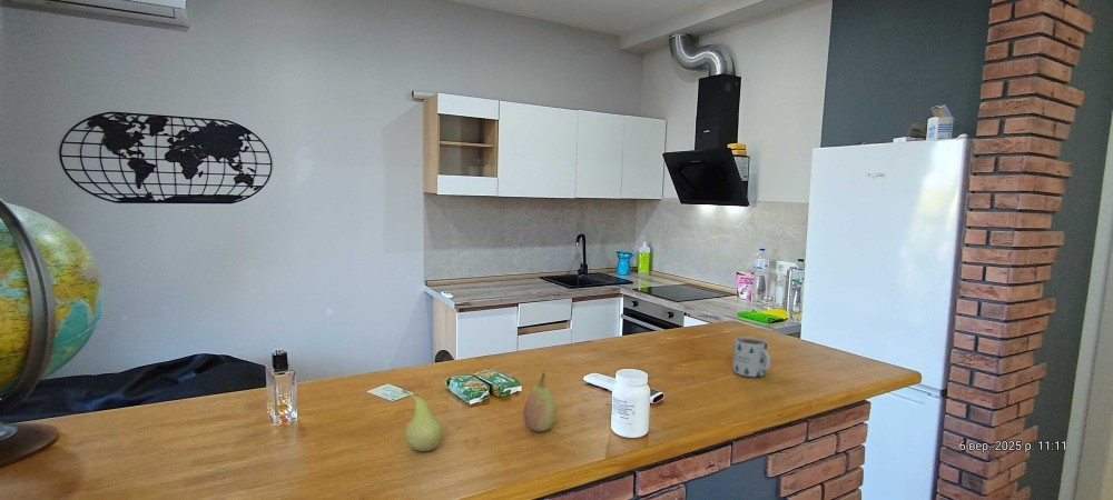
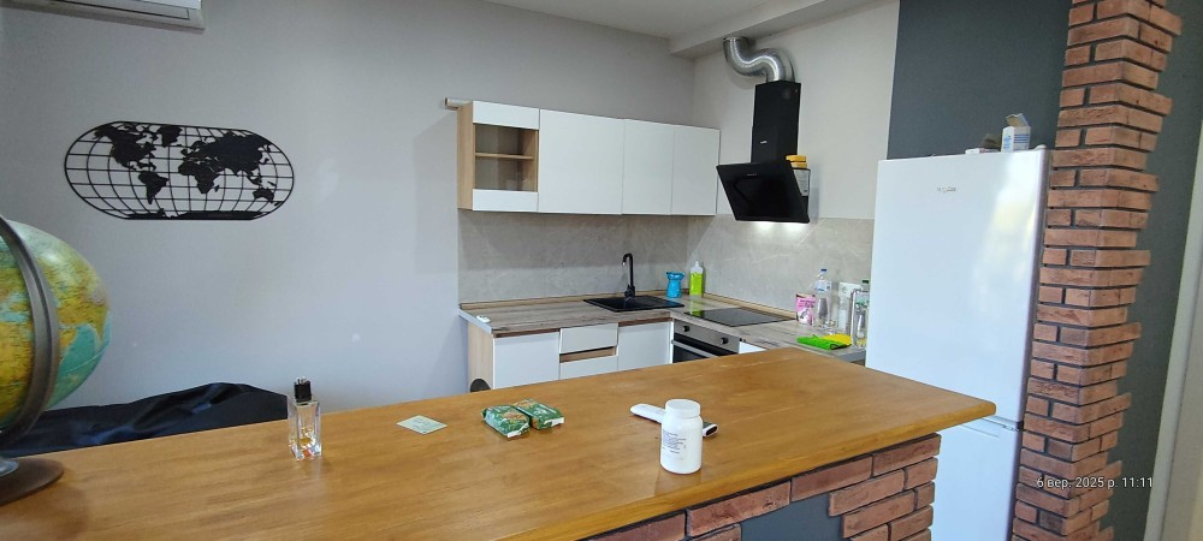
- fruit [522,371,558,432]
- mug [731,336,771,378]
- fruit [401,388,444,452]
